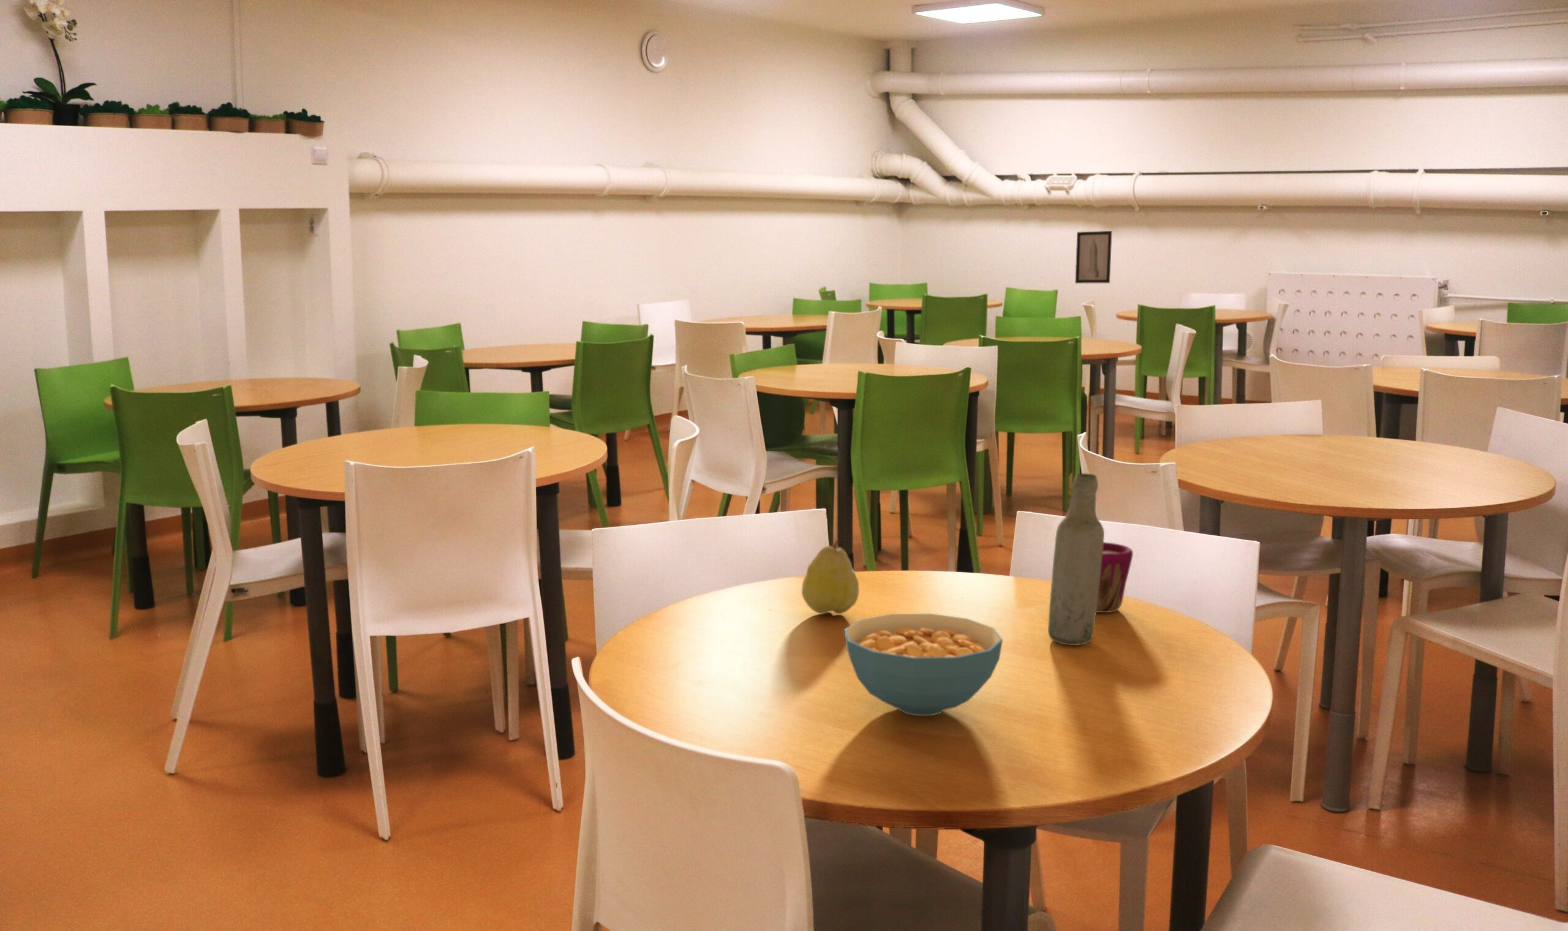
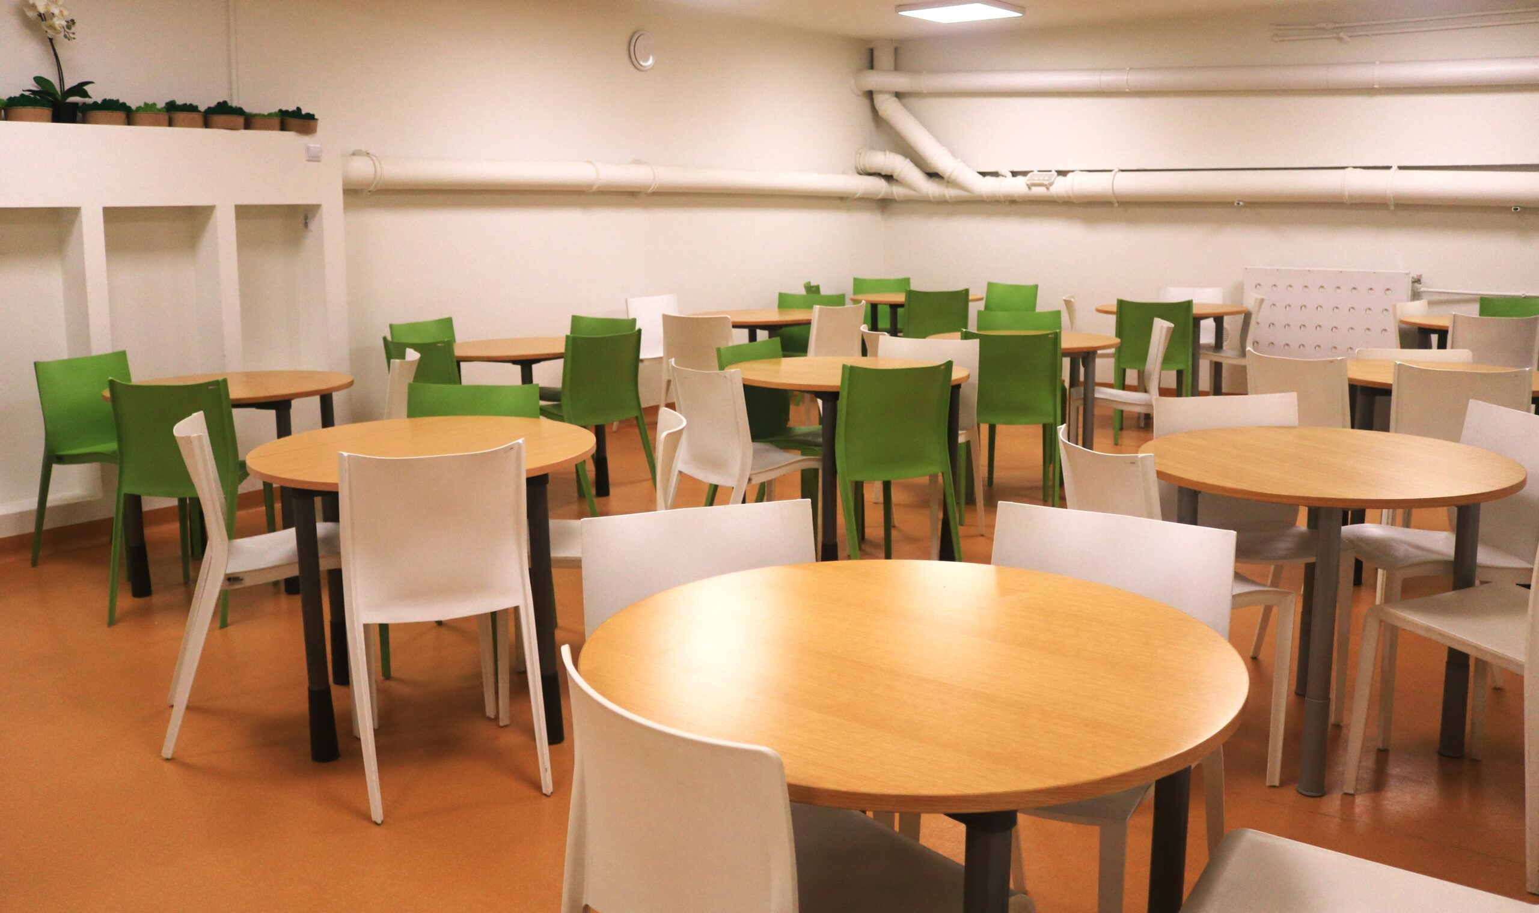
- bottle [1047,473,1105,646]
- fruit [801,539,859,614]
- wall art [1074,231,1113,284]
- cereal bowl [843,613,1003,717]
- cup [1096,542,1134,613]
